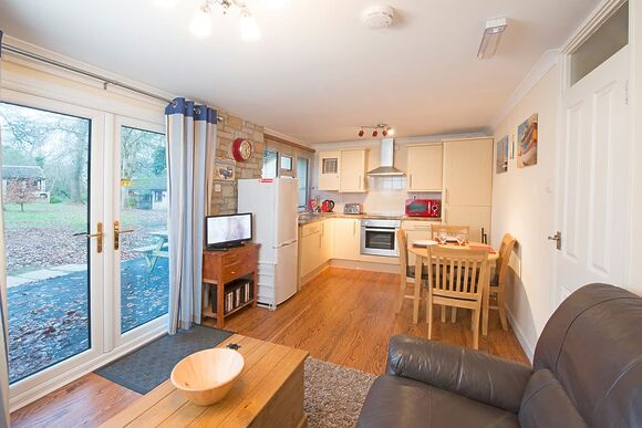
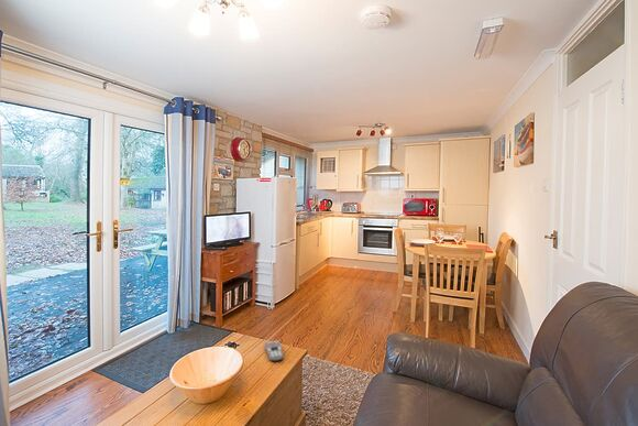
+ remote control [264,339,285,362]
